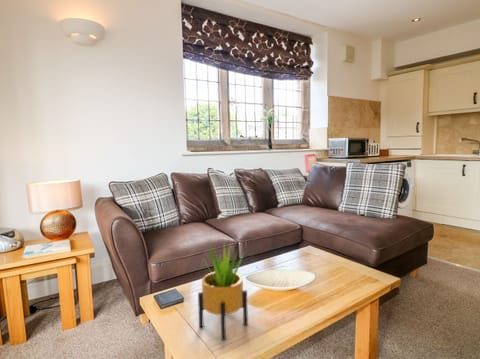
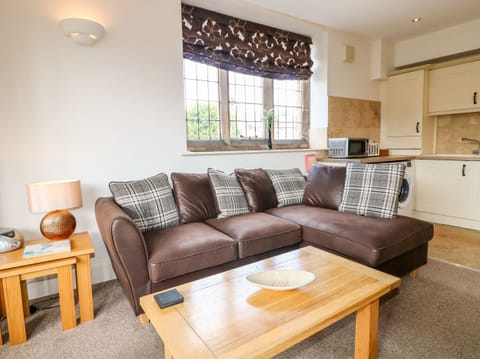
- potted plant [197,240,249,341]
